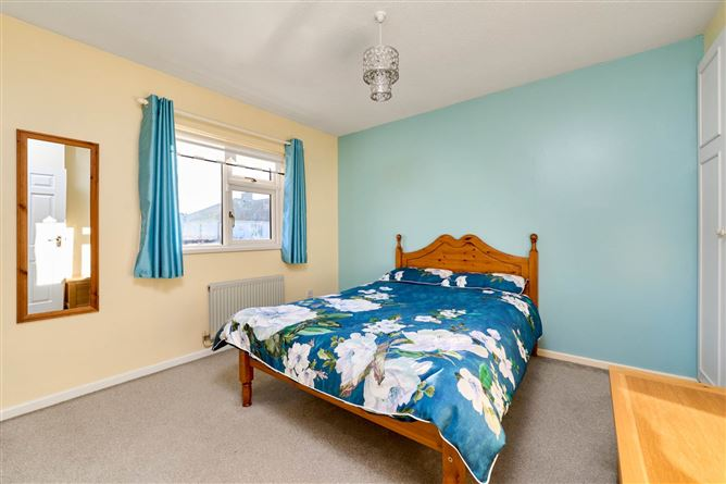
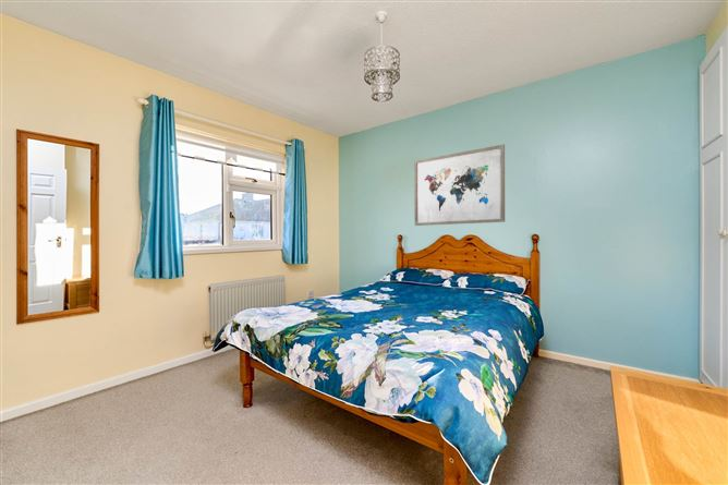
+ wall art [413,144,506,227]
